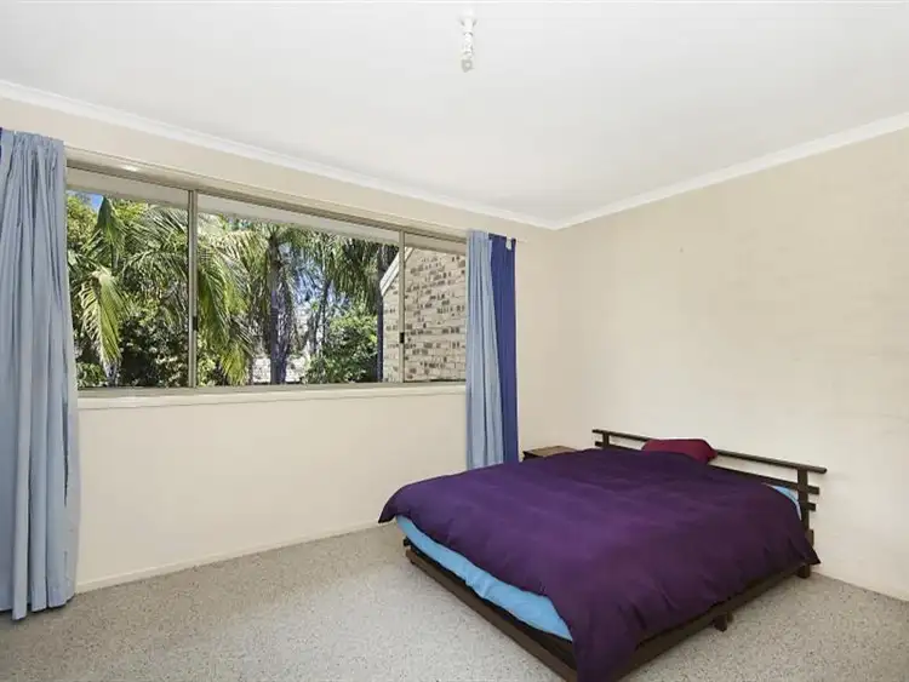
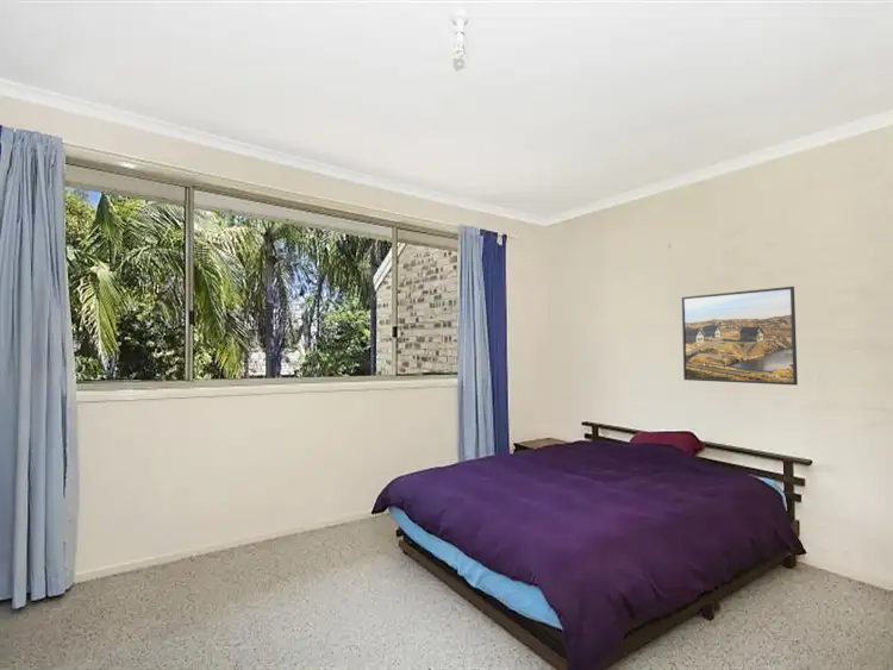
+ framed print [681,286,799,387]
